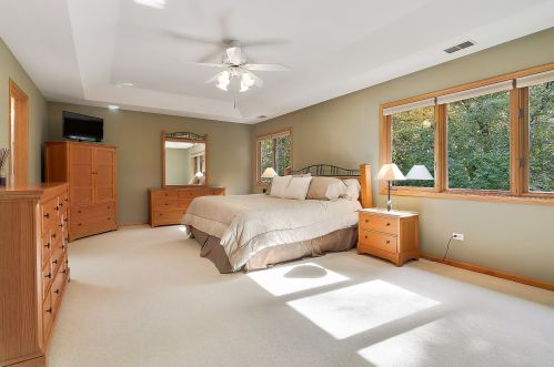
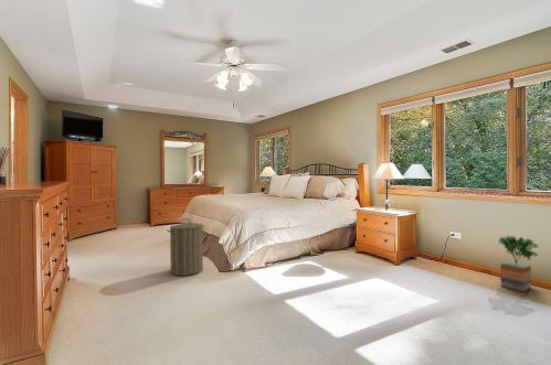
+ potted tree [497,235,540,292]
+ laundry hamper [166,217,206,277]
